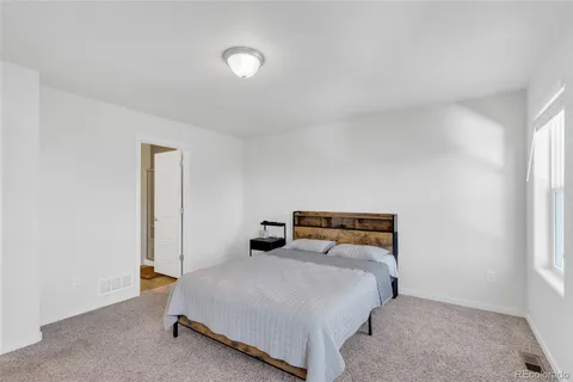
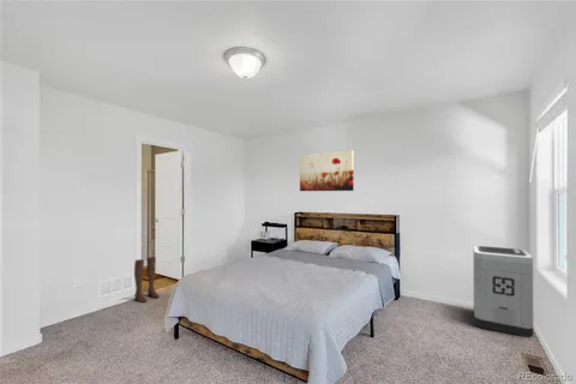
+ trash can [473,245,534,338]
+ wall art [299,149,355,192]
+ boots [133,256,161,304]
